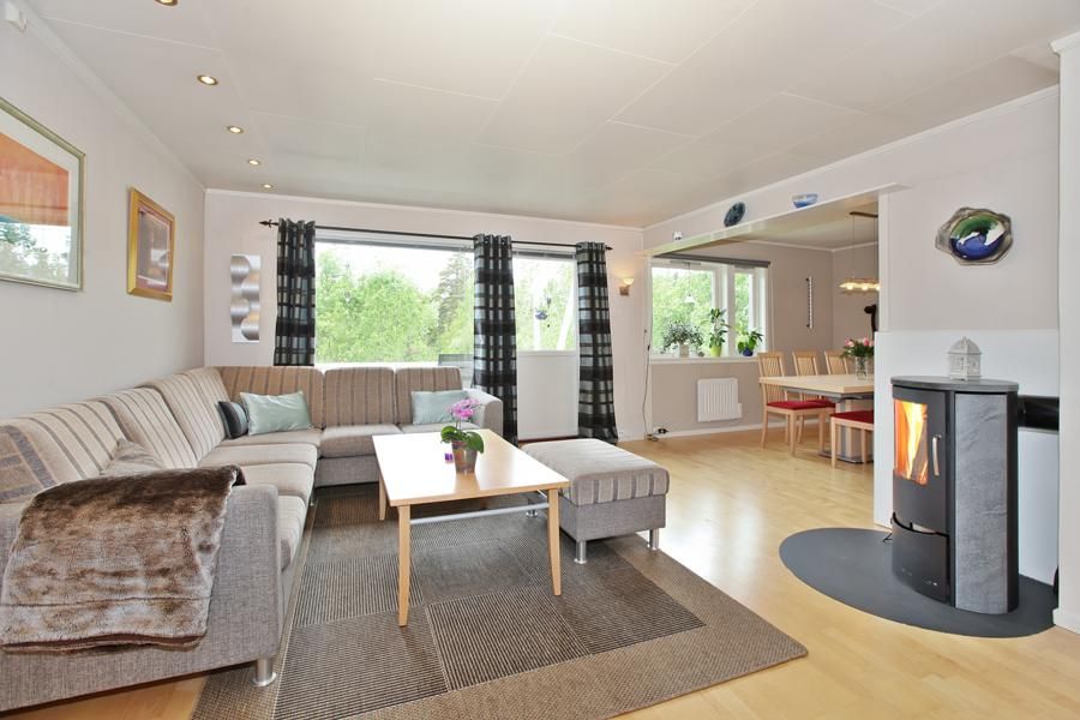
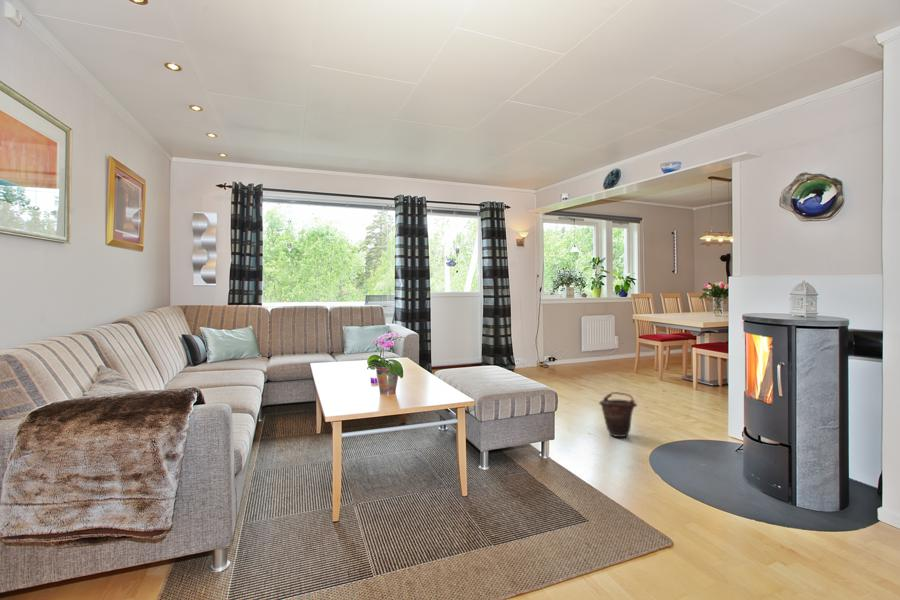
+ bucket [598,391,638,438]
